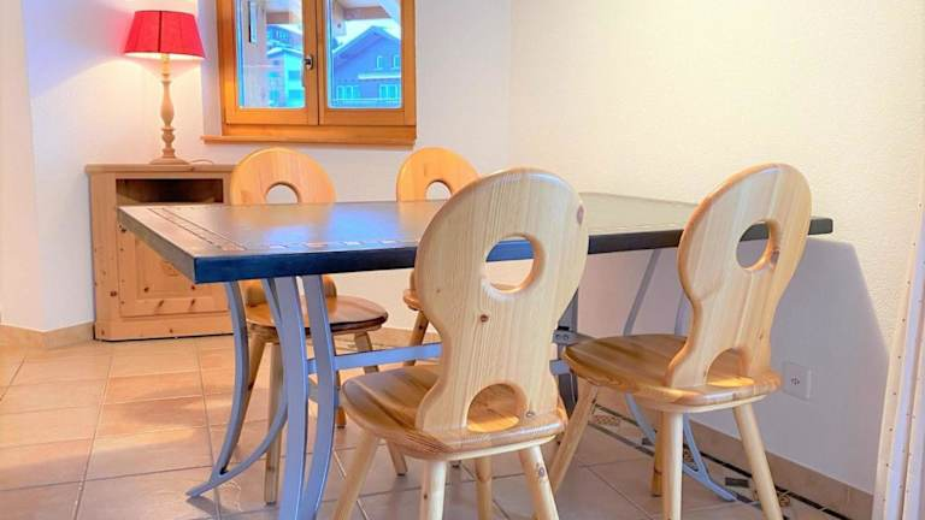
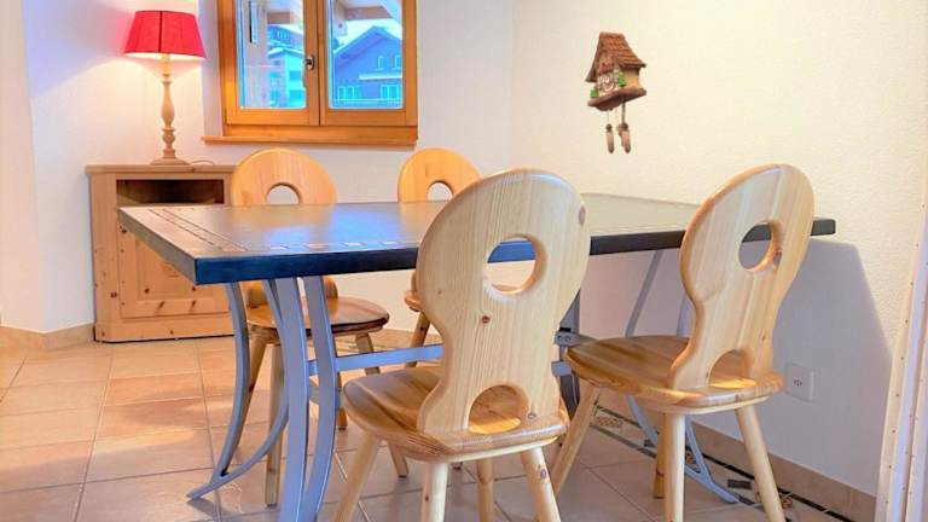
+ cuckoo clock [584,30,648,155]
